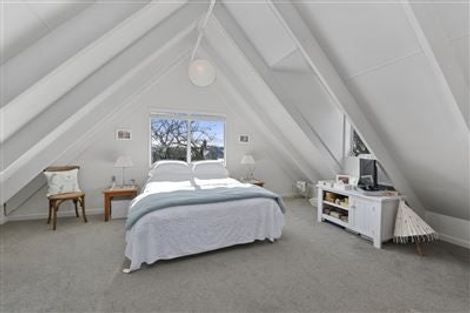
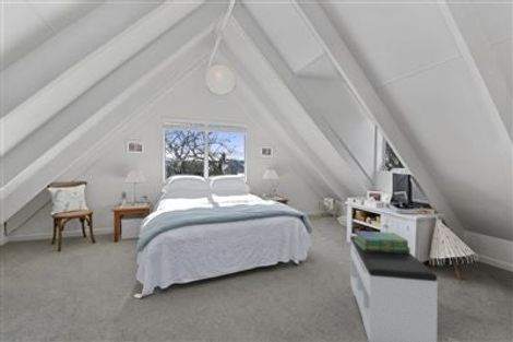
+ bench [349,235,439,342]
+ stack of books [355,231,411,252]
